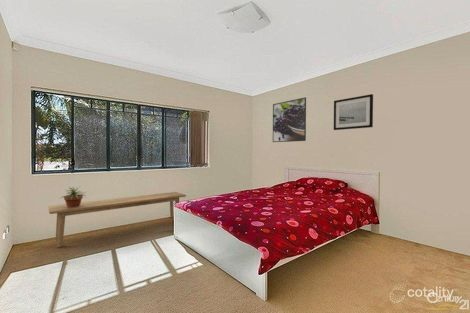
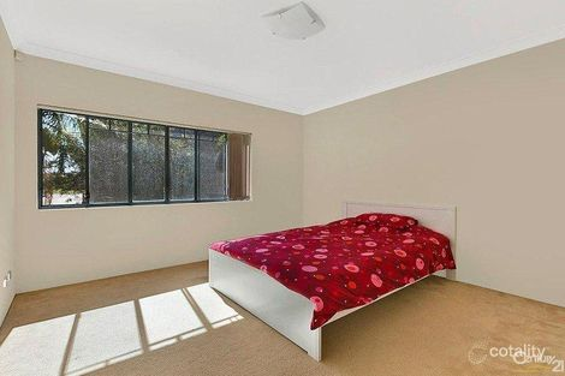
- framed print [272,96,307,143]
- wall art [333,93,374,131]
- potted plant [59,186,87,208]
- bench [47,191,187,248]
